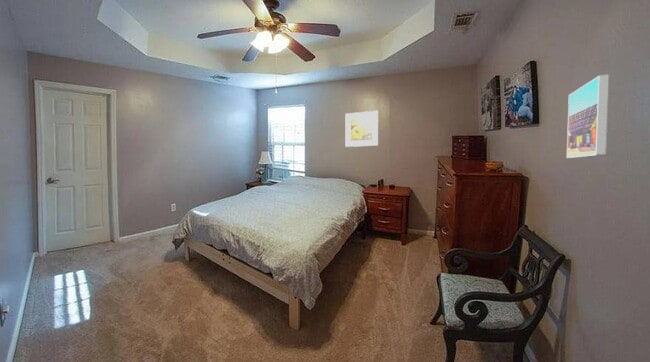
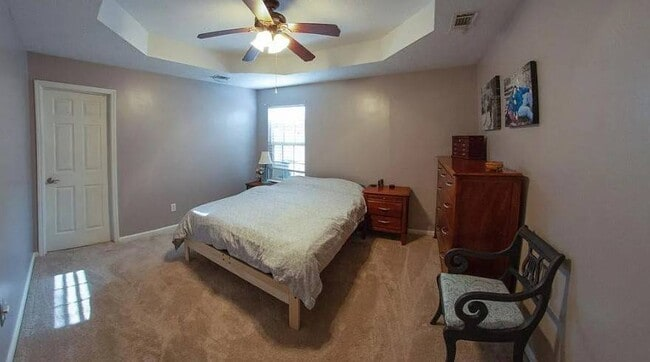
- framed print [345,110,379,148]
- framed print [566,73,611,159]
